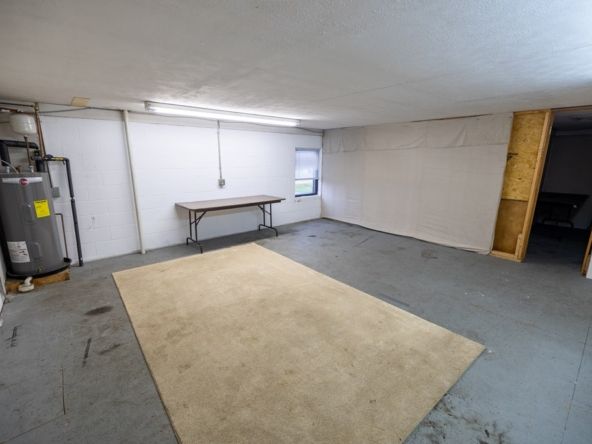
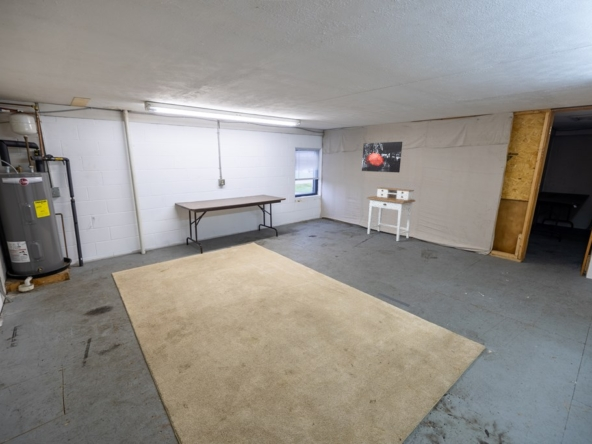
+ wall art [361,141,403,174]
+ desk [366,186,416,242]
